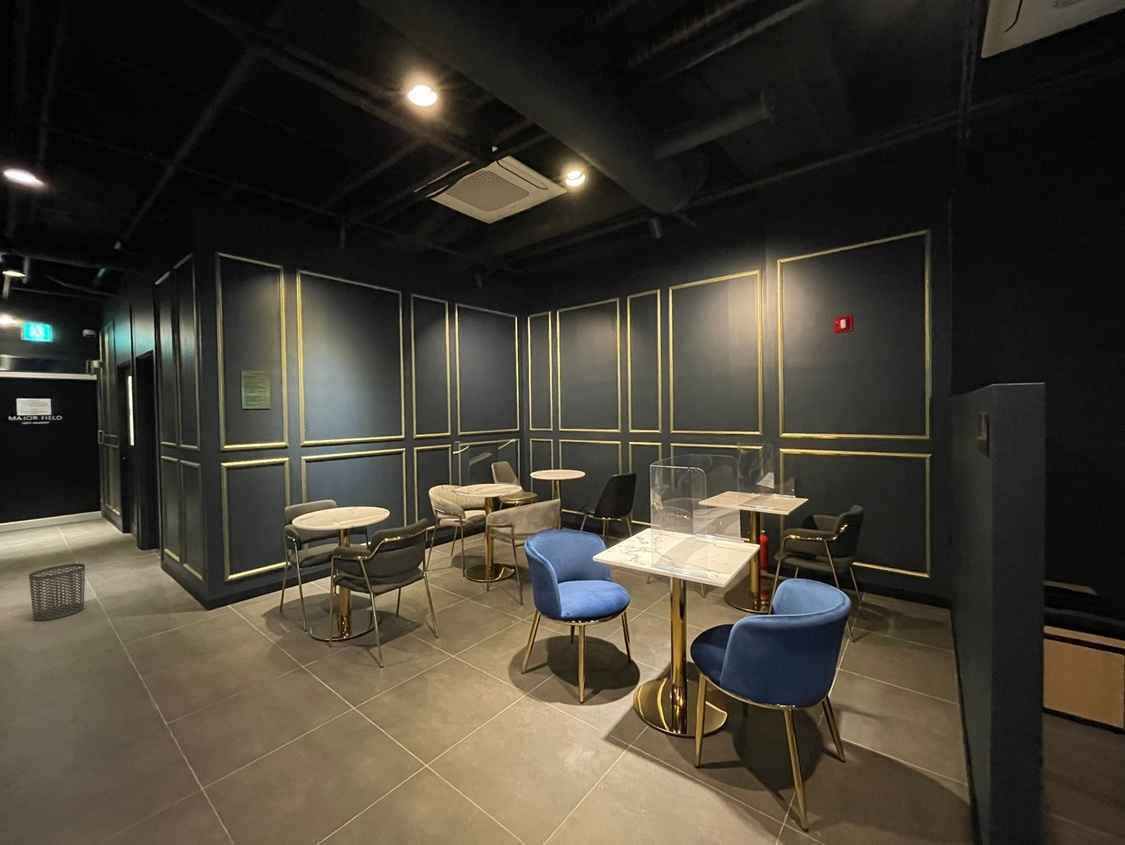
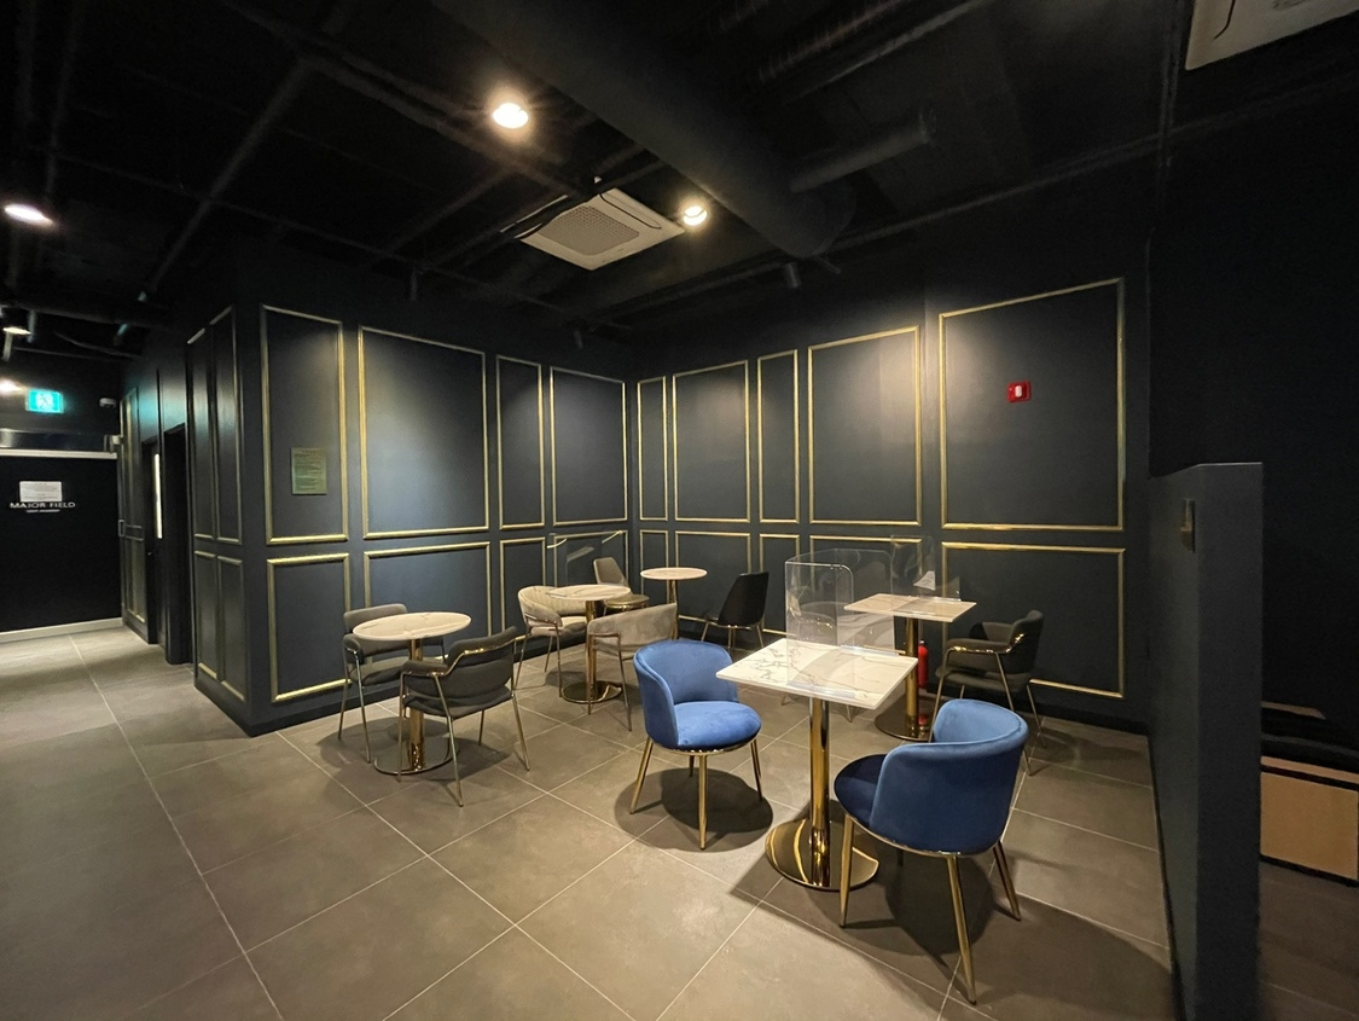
- waste bin [28,563,86,621]
